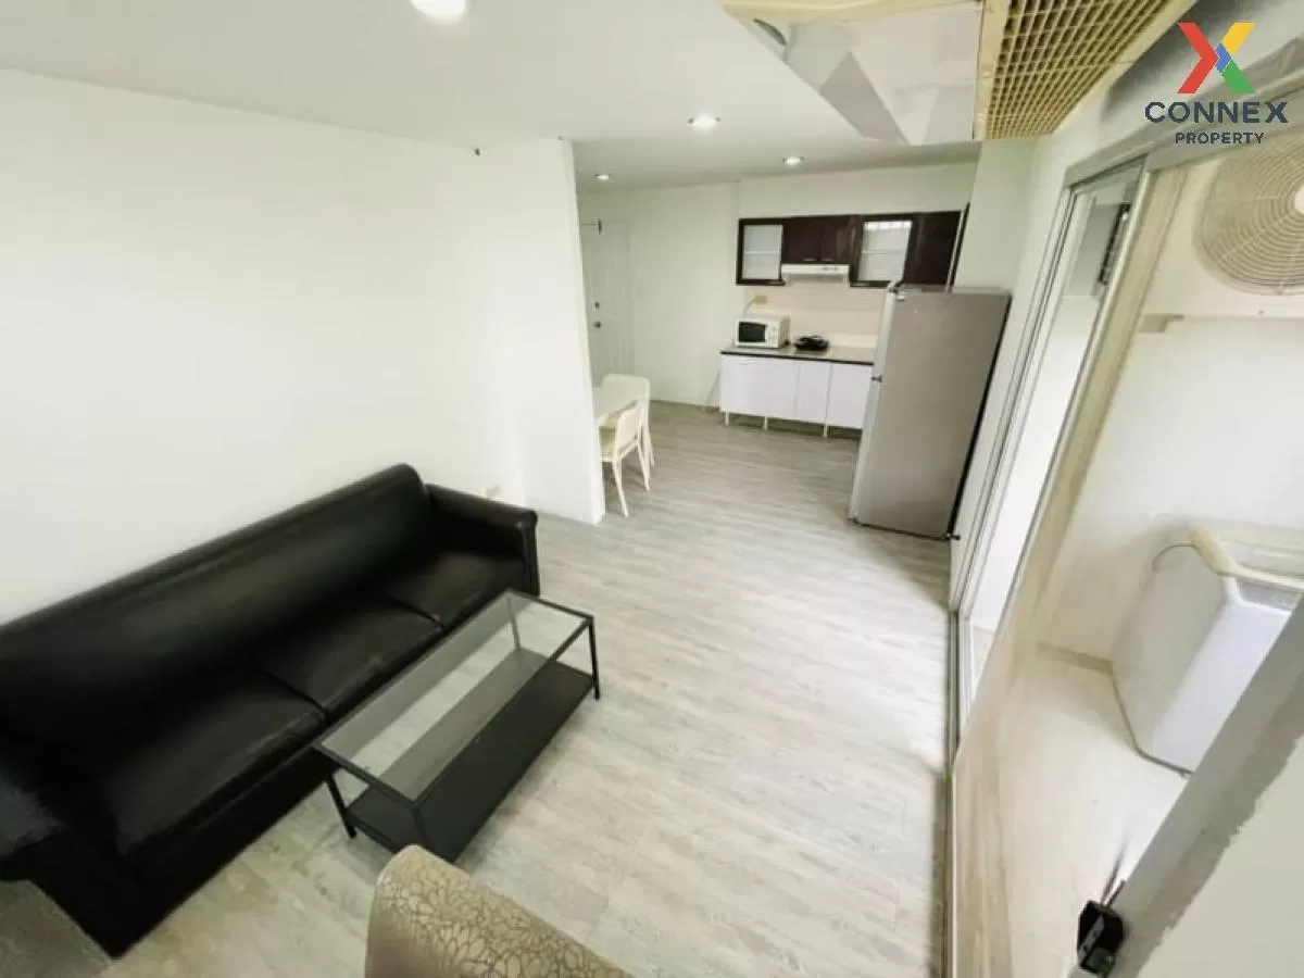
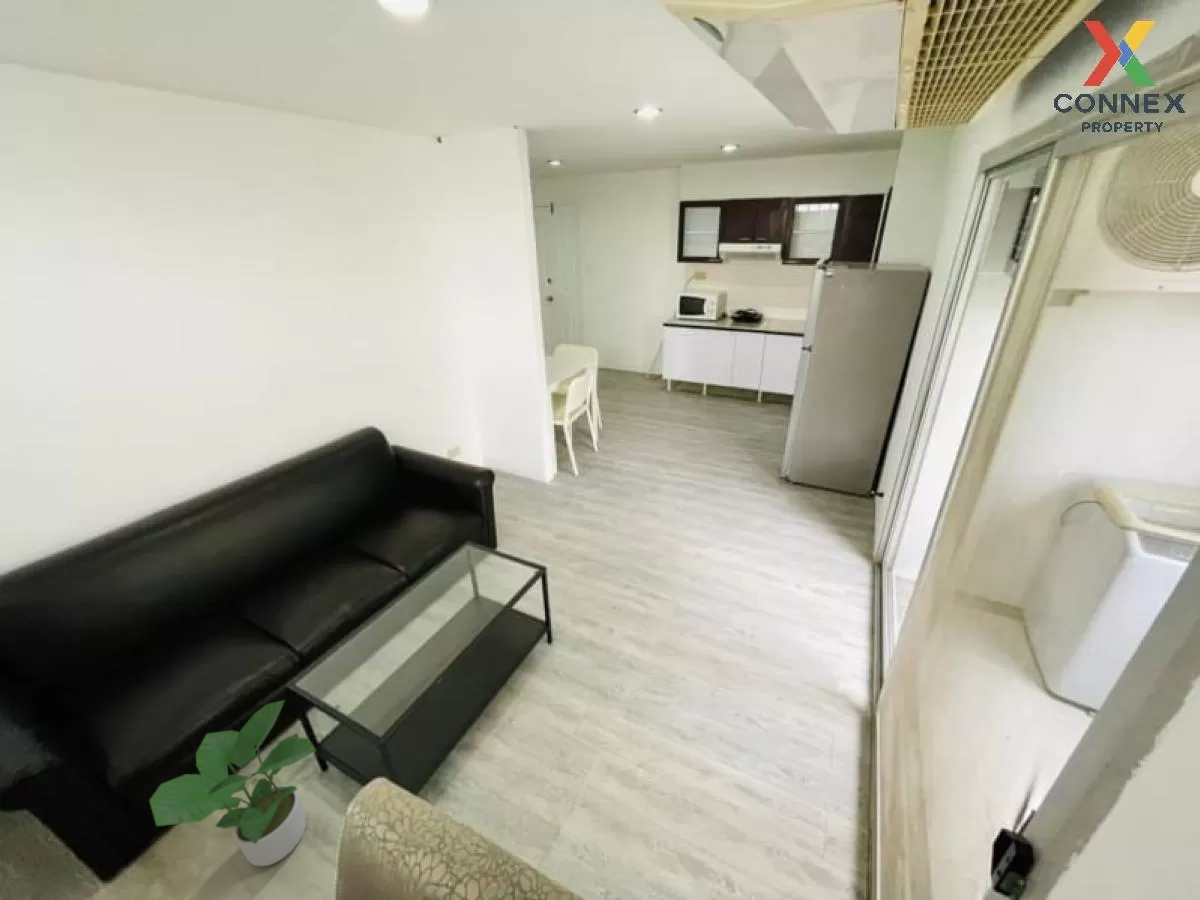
+ potted plant [148,699,318,867]
